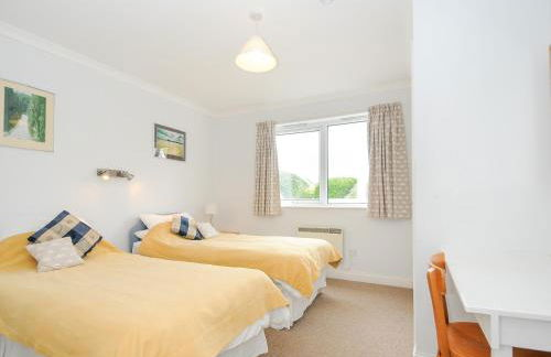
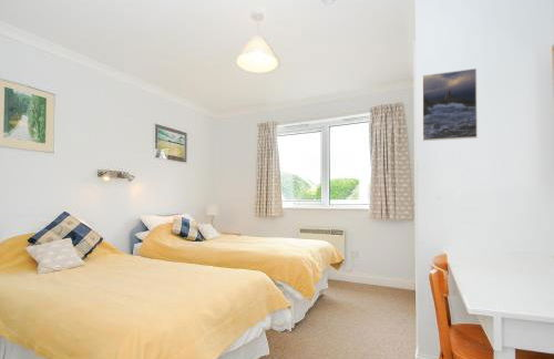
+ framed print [421,68,479,142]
